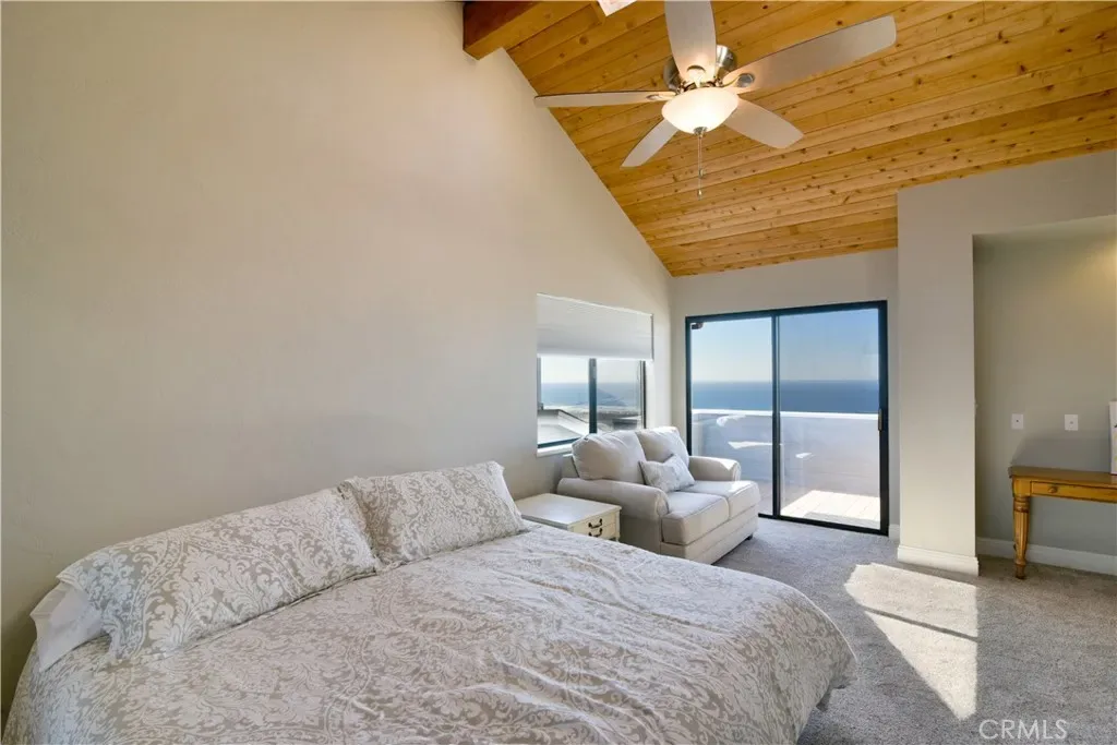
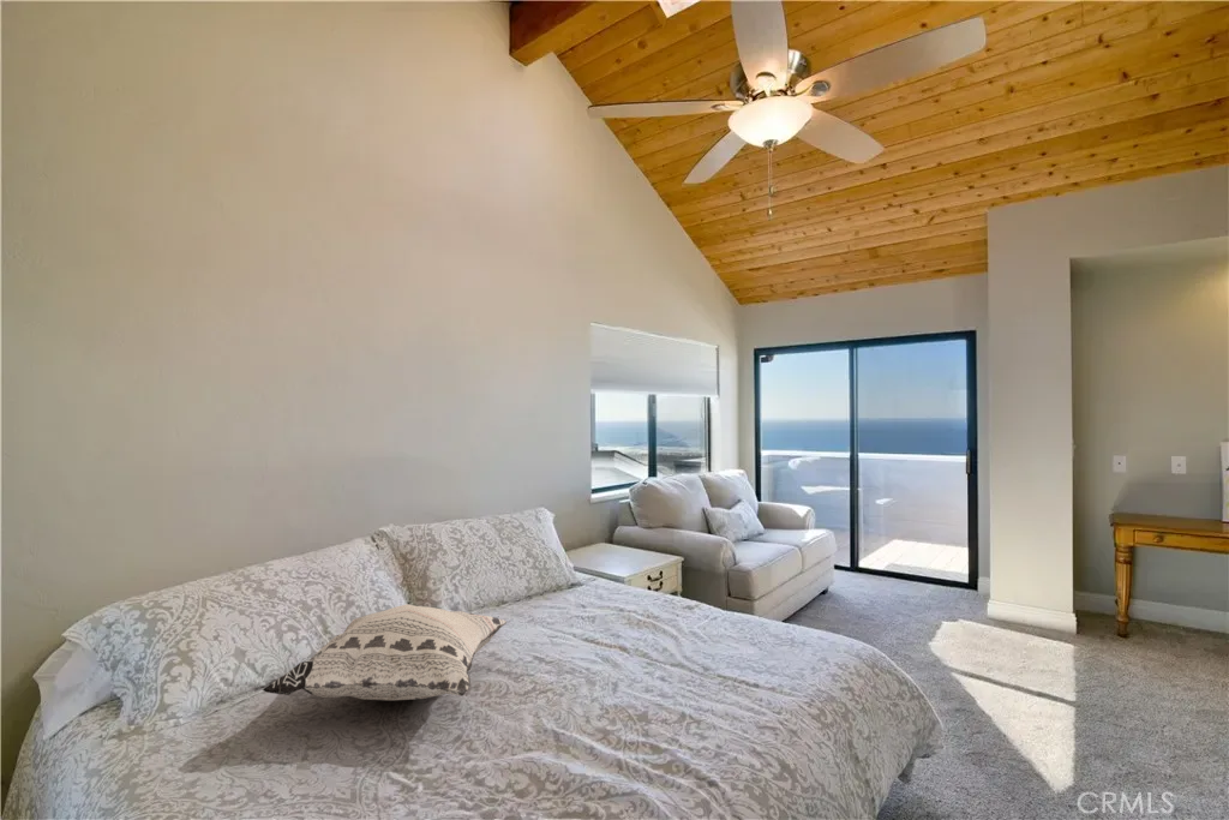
+ decorative pillow [262,603,508,701]
